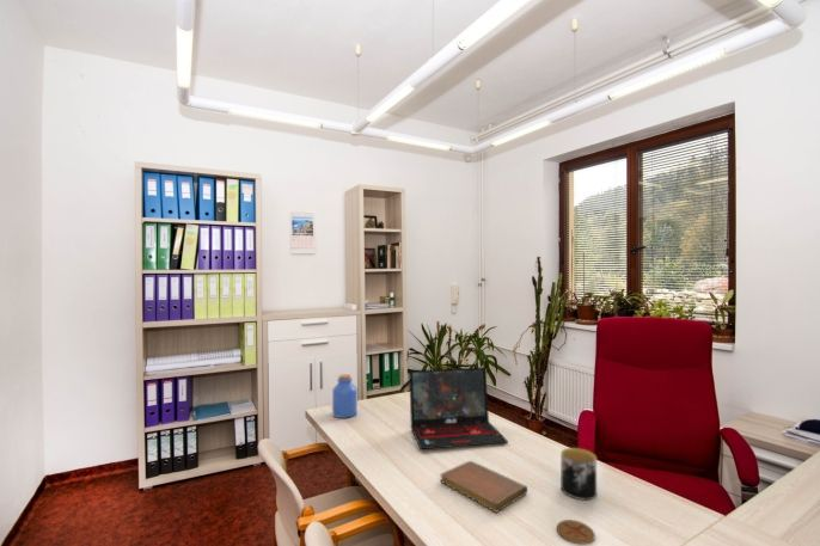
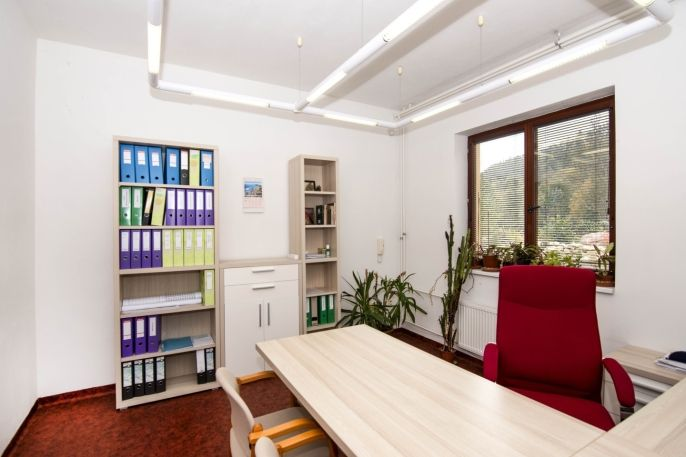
- jar [331,374,359,419]
- mug [559,447,598,501]
- coaster [556,519,596,545]
- notebook [439,460,528,514]
- laptop [408,367,509,450]
